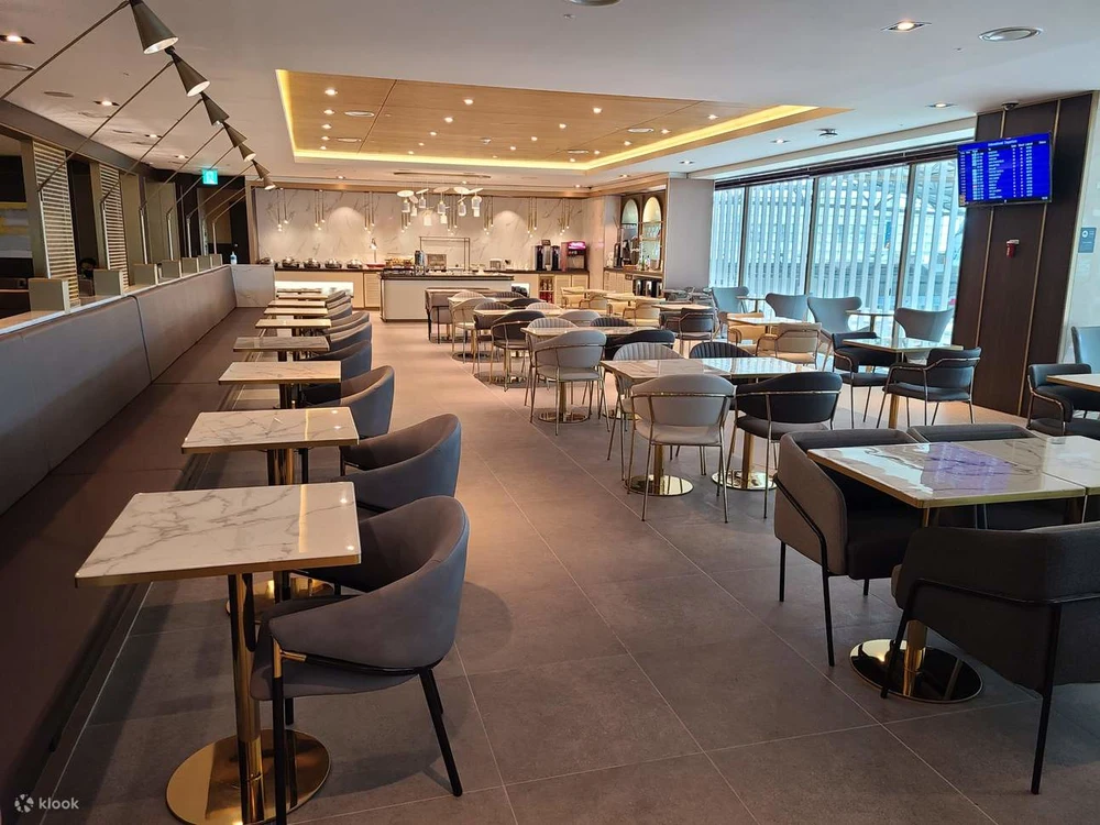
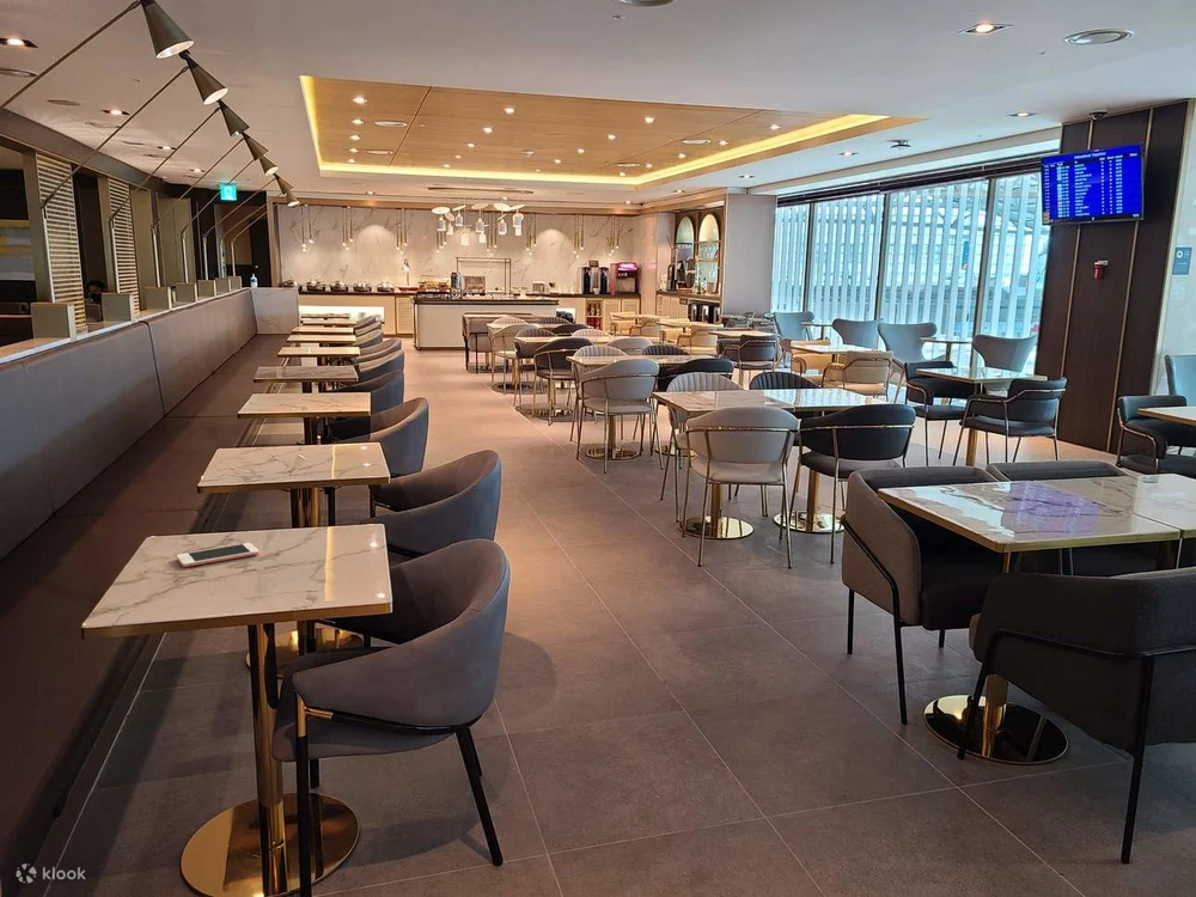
+ cell phone [175,542,261,568]
